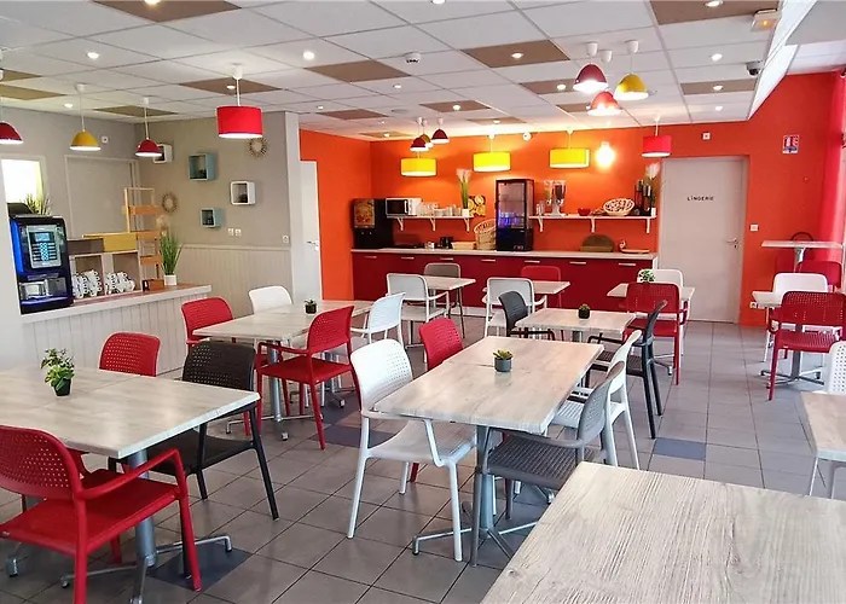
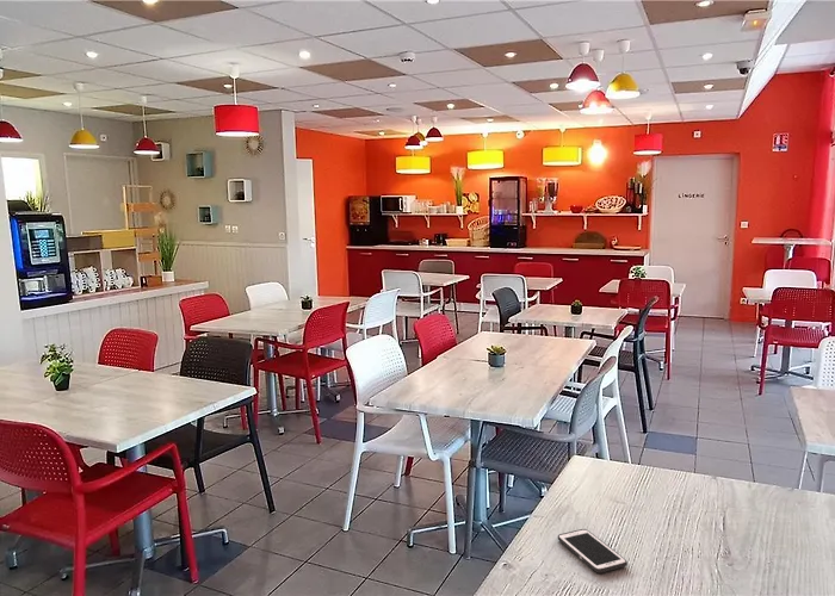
+ cell phone [557,528,629,575]
